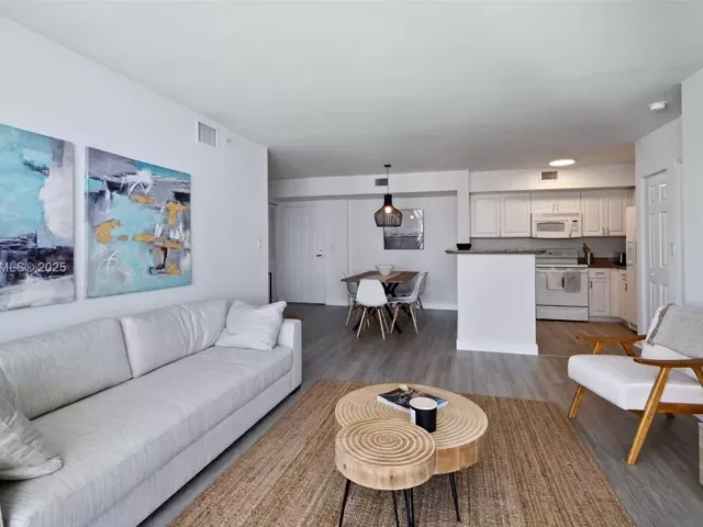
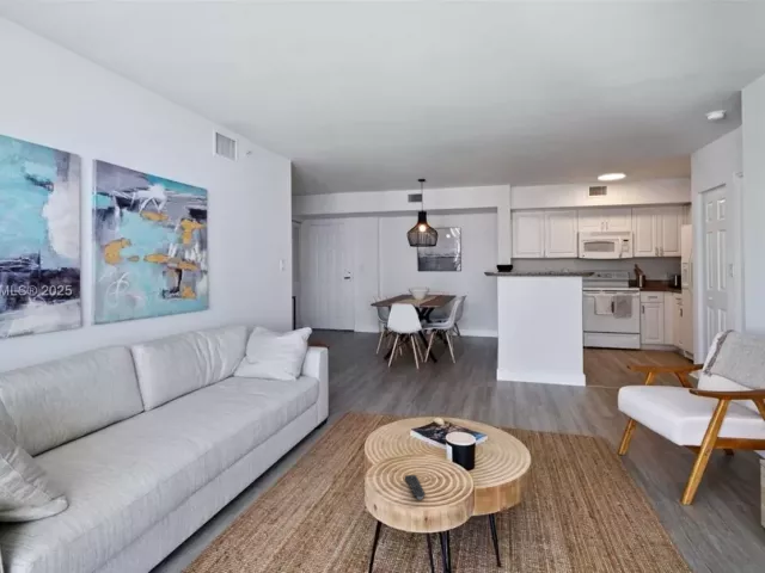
+ remote control [404,474,427,500]
